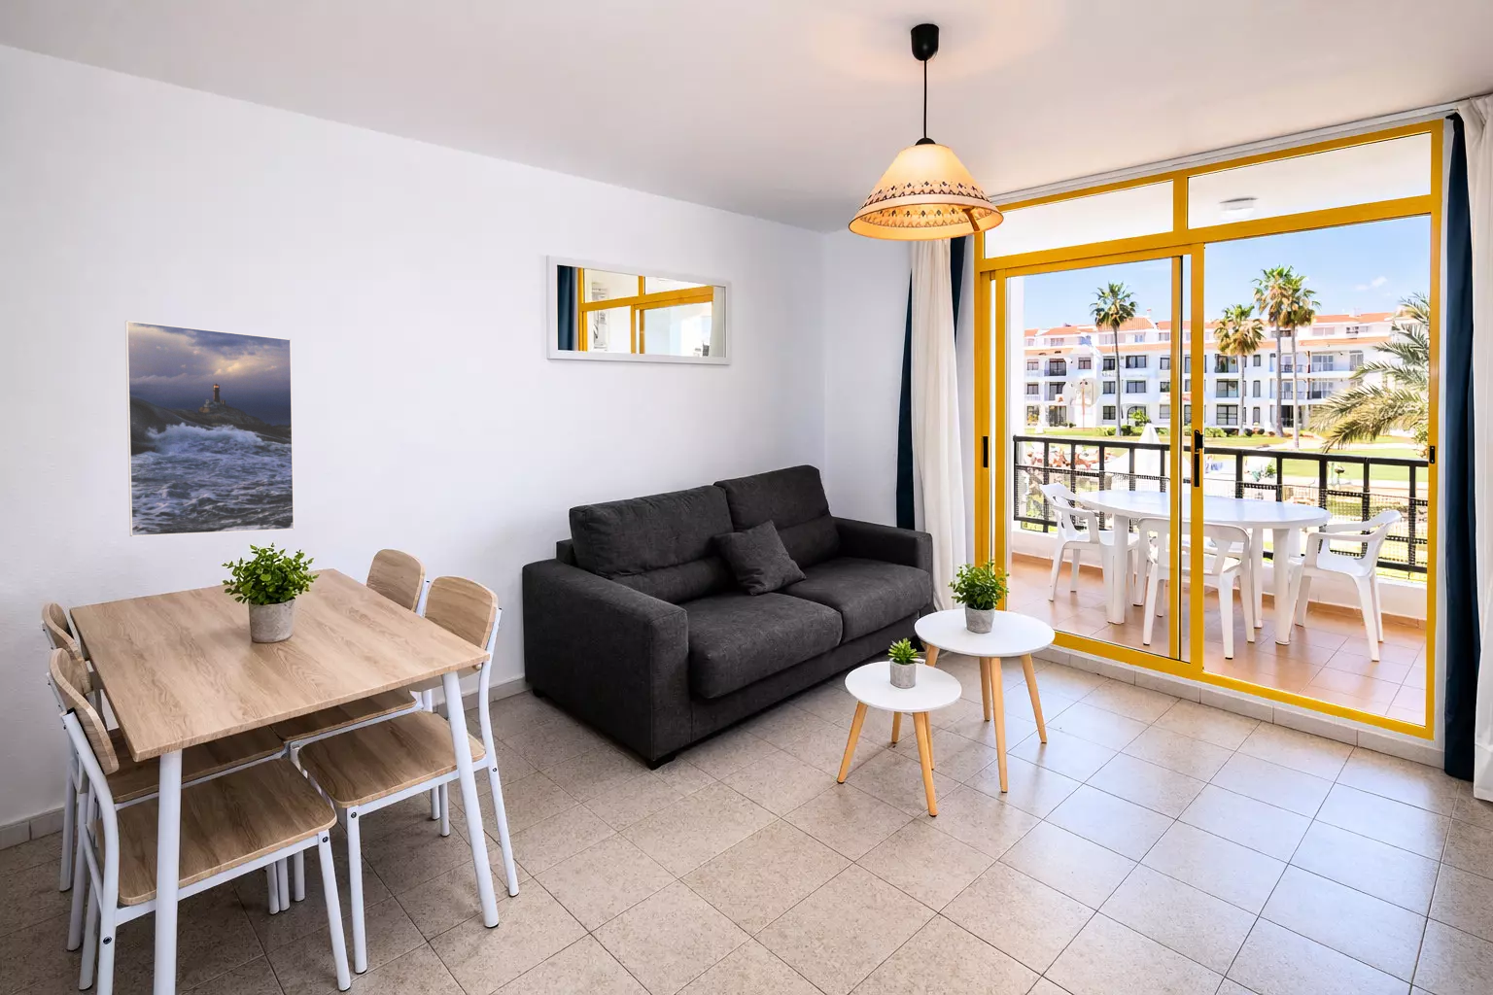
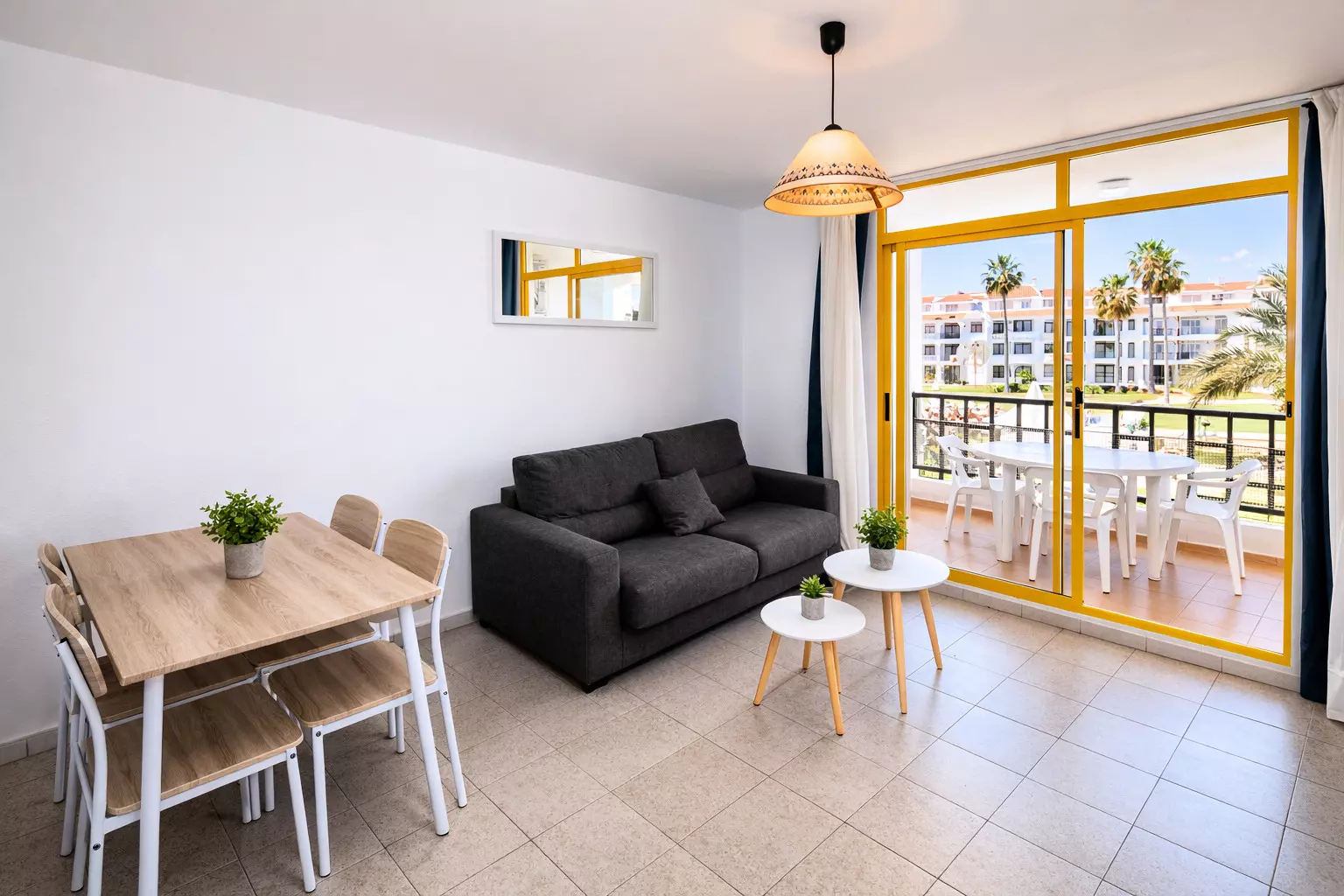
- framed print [124,320,295,537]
